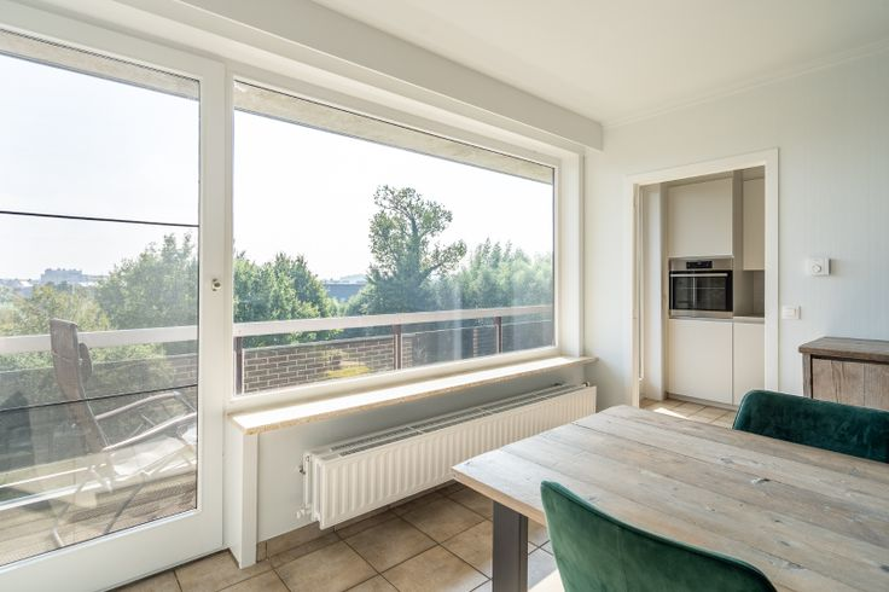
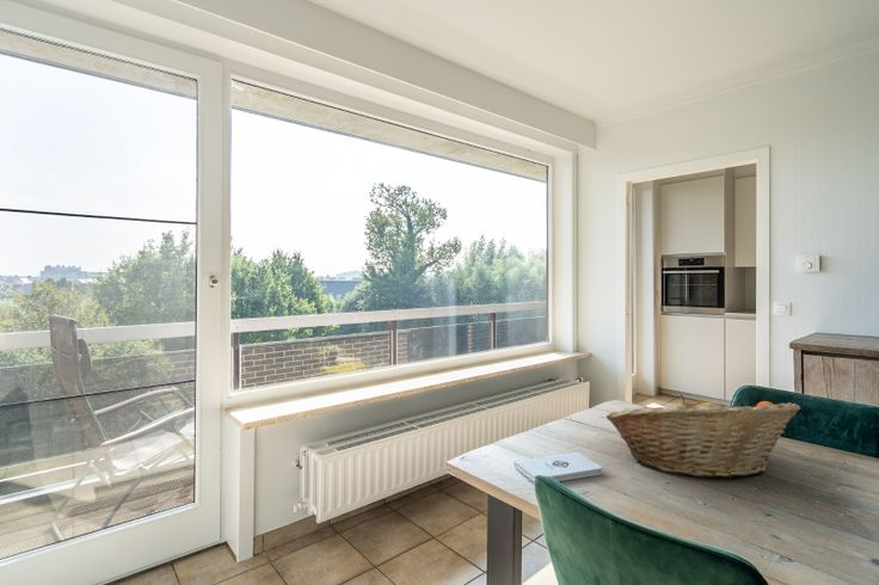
+ fruit basket [606,394,801,480]
+ notepad [514,451,603,482]
